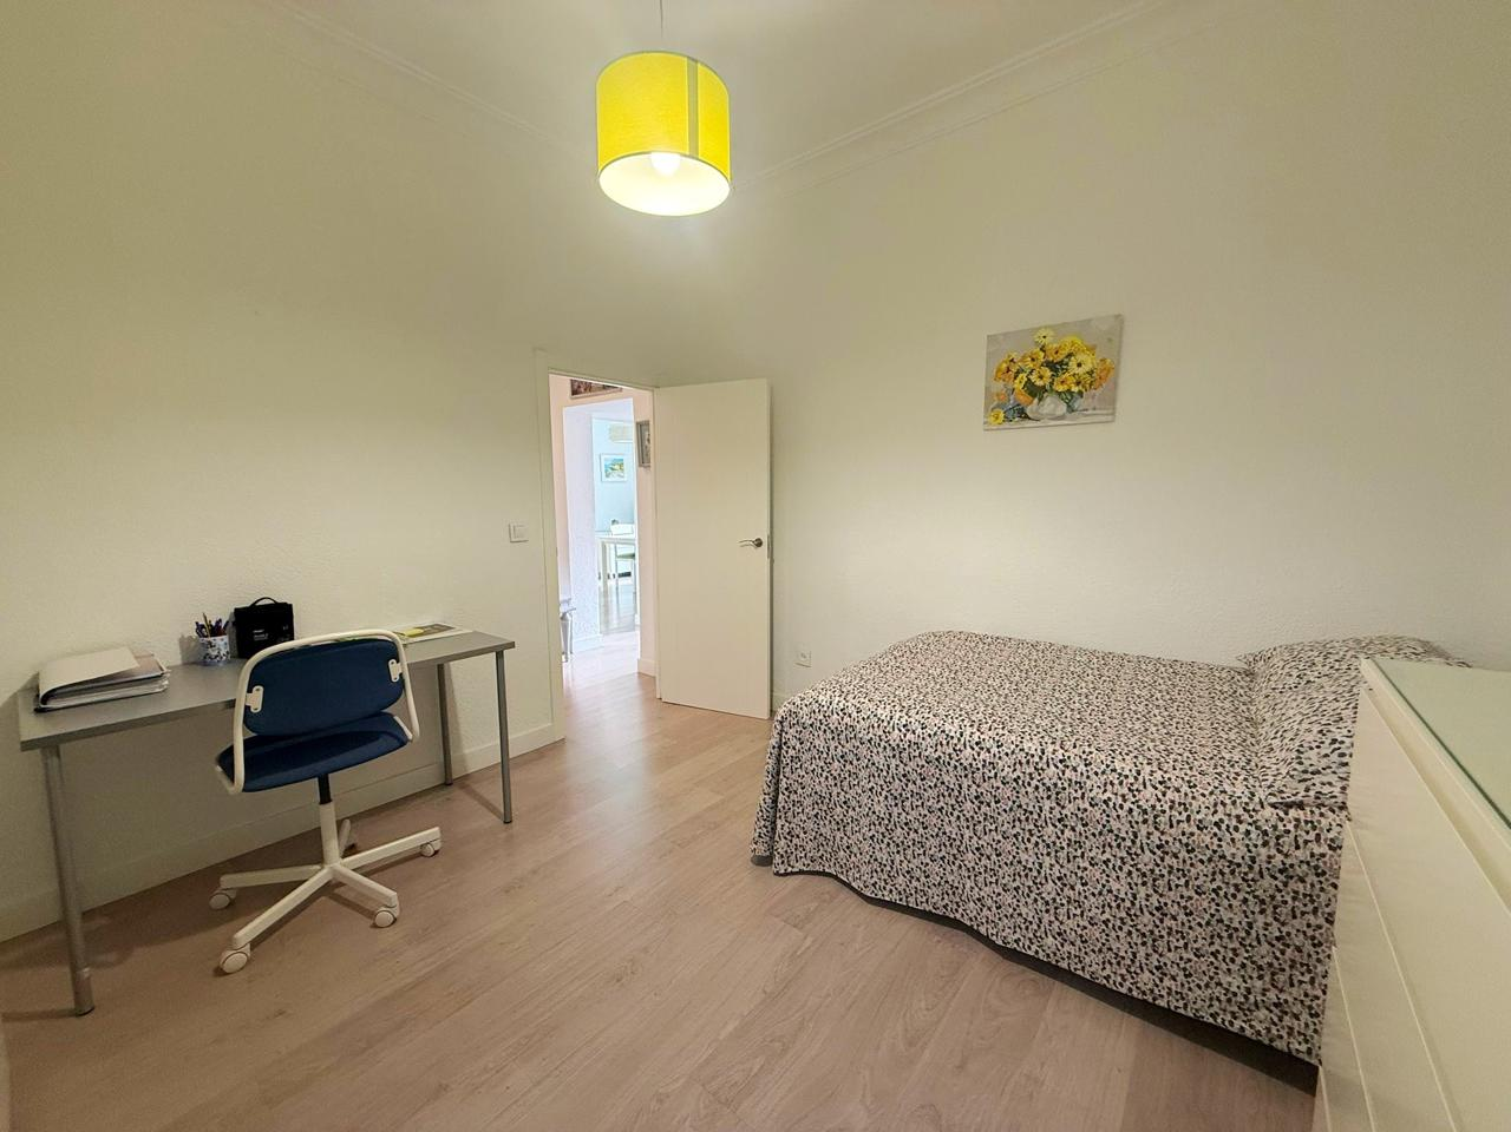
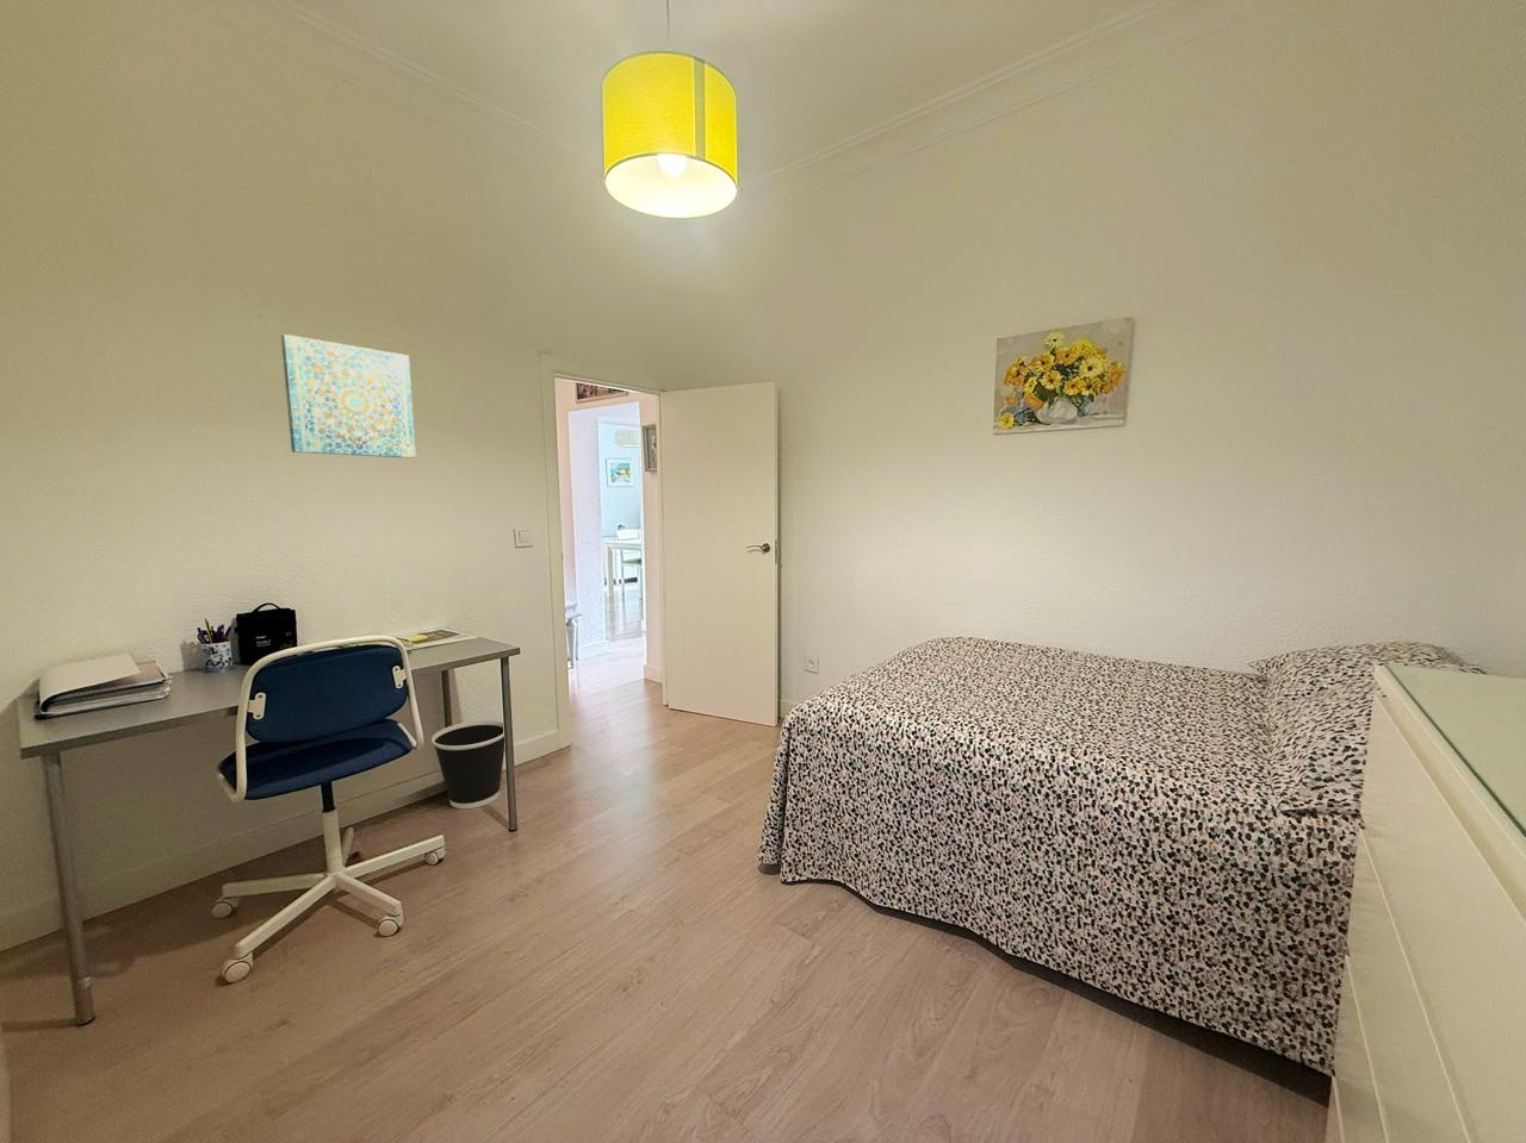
+ wall art [280,334,417,460]
+ wastebasket [430,719,506,809]
